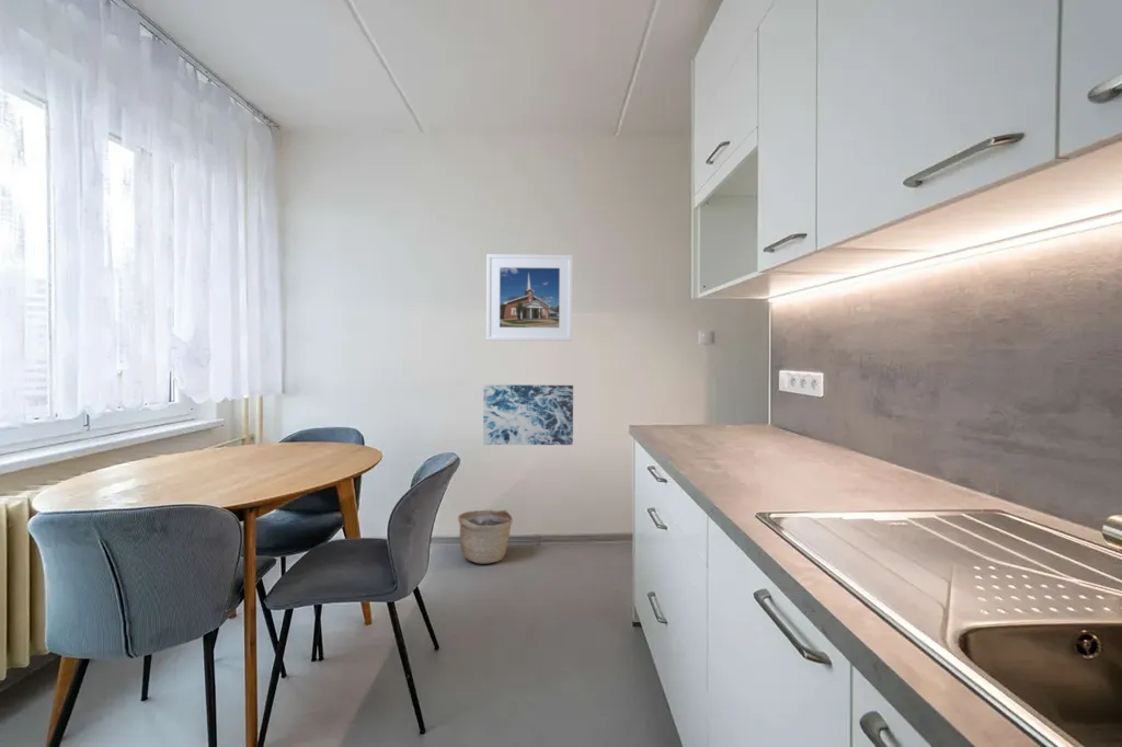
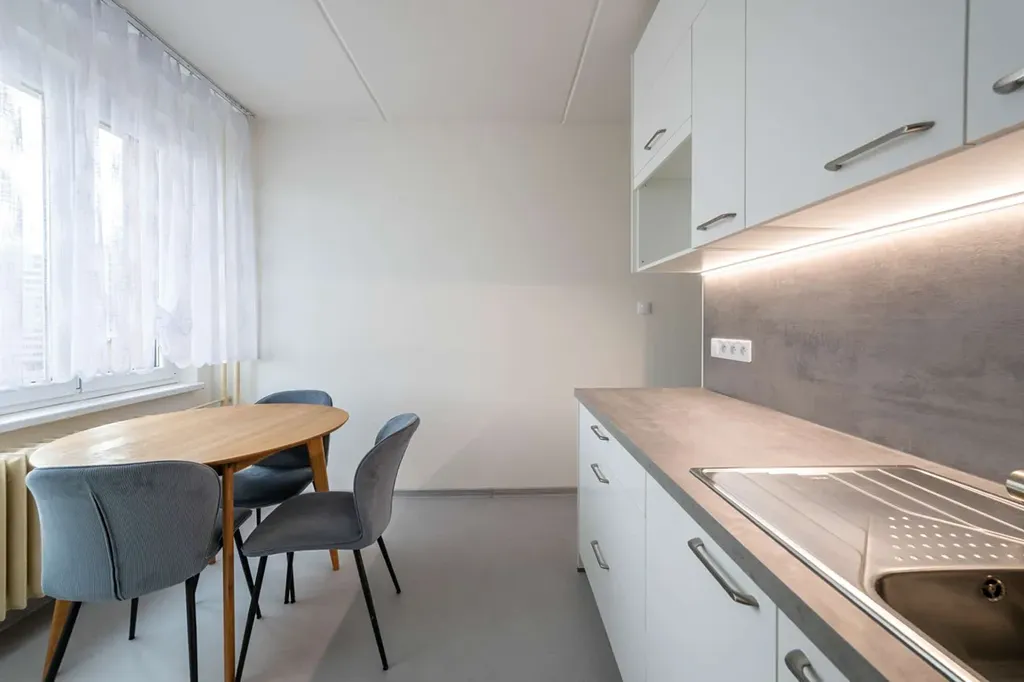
- basket [457,509,514,564]
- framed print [485,253,574,342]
- wall art [482,383,574,446]
